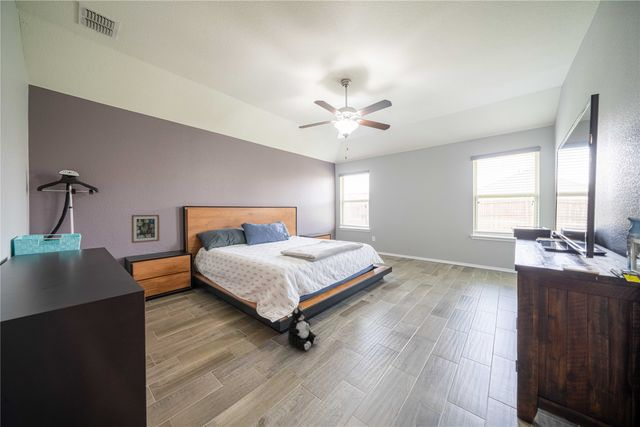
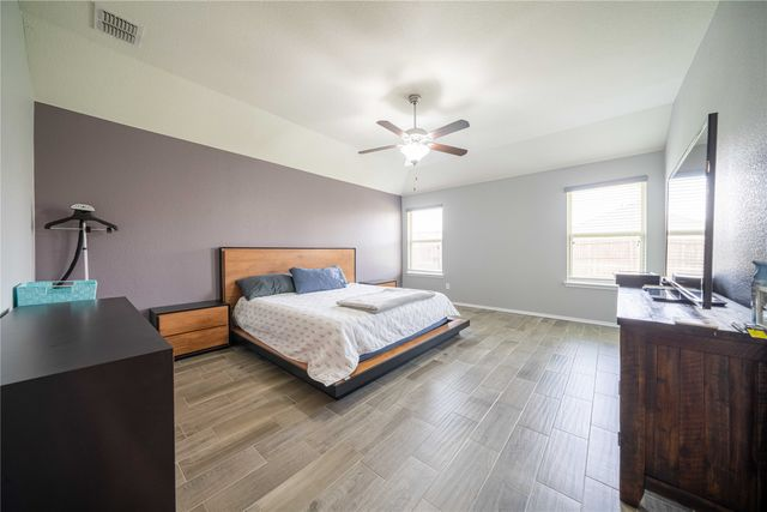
- wall art [131,214,160,244]
- plush toy [287,305,322,351]
